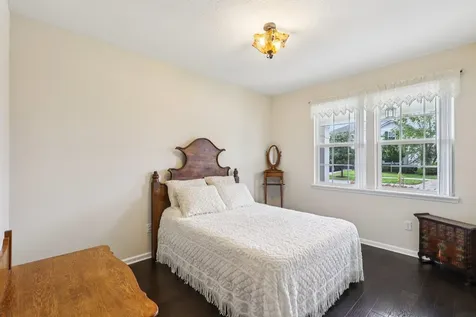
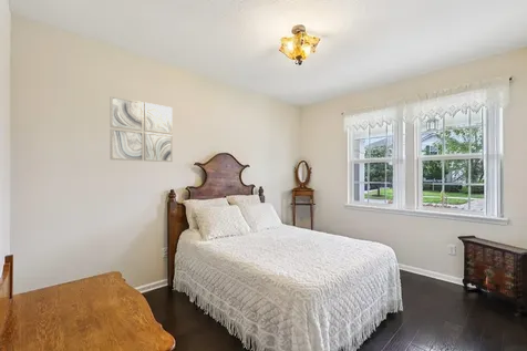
+ wall art [110,95,174,163]
